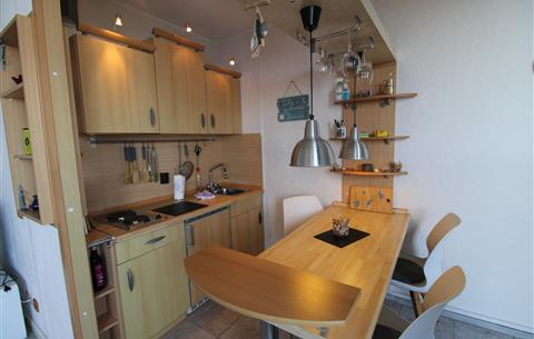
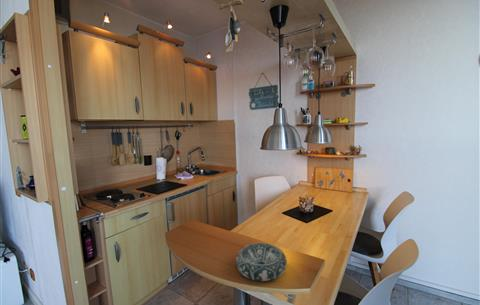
+ decorative bowl [235,242,288,282]
